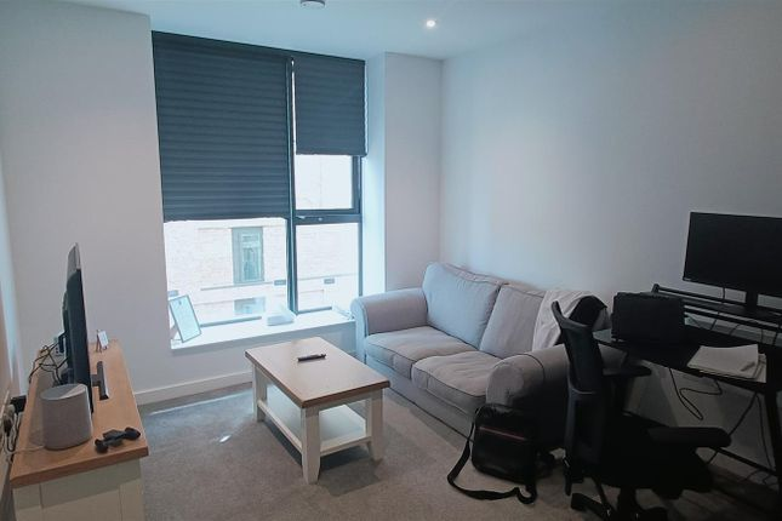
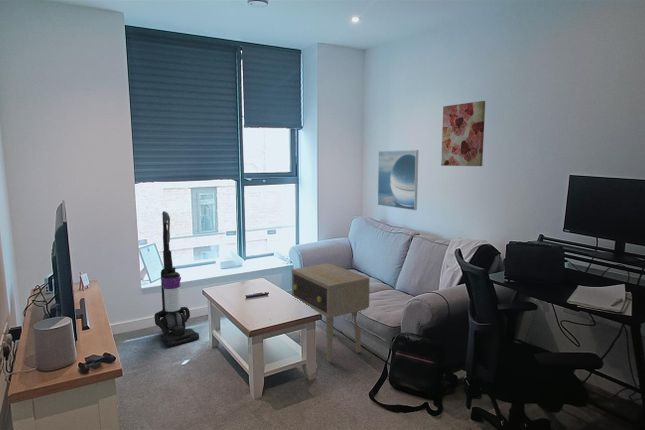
+ side table [291,262,371,363]
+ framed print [377,149,419,211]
+ vacuum cleaner [153,210,200,348]
+ wall art [440,100,486,167]
